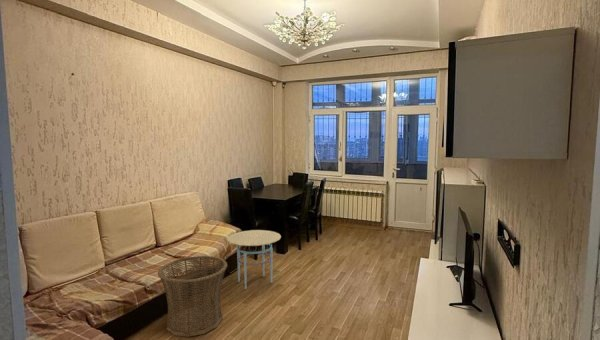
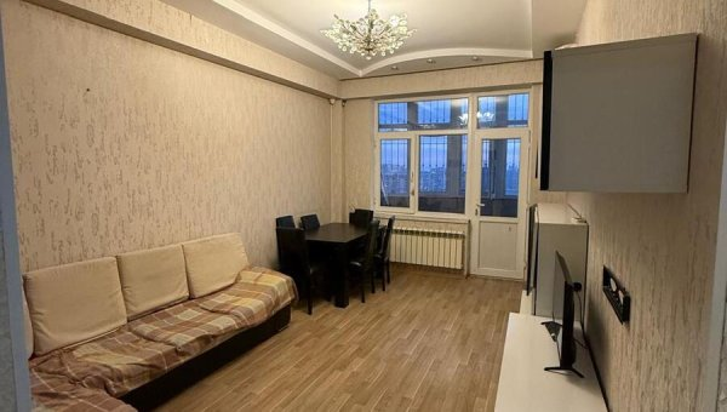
- basket [157,255,228,338]
- side table [226,229,282,290]
